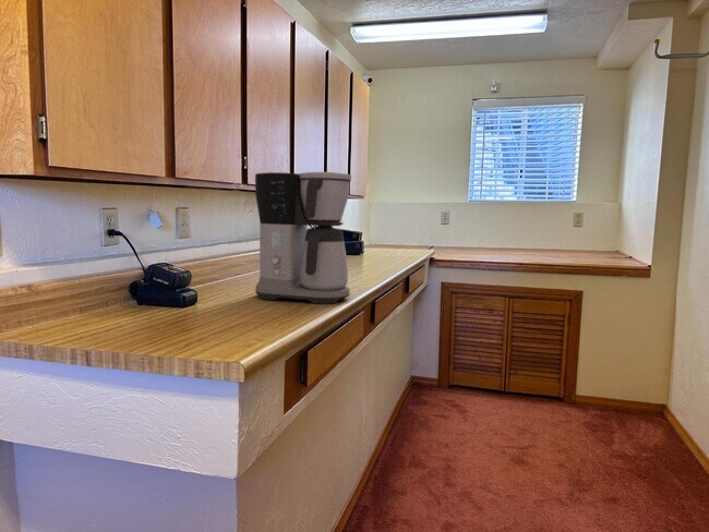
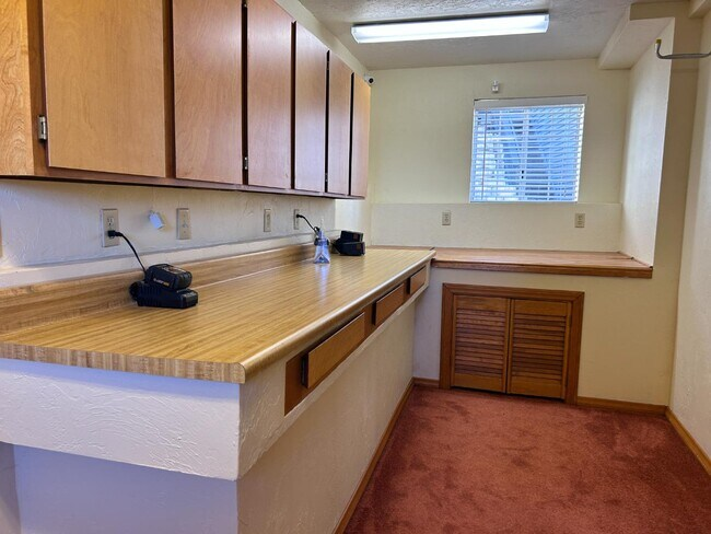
- coffee maker [254,171,352,305]
